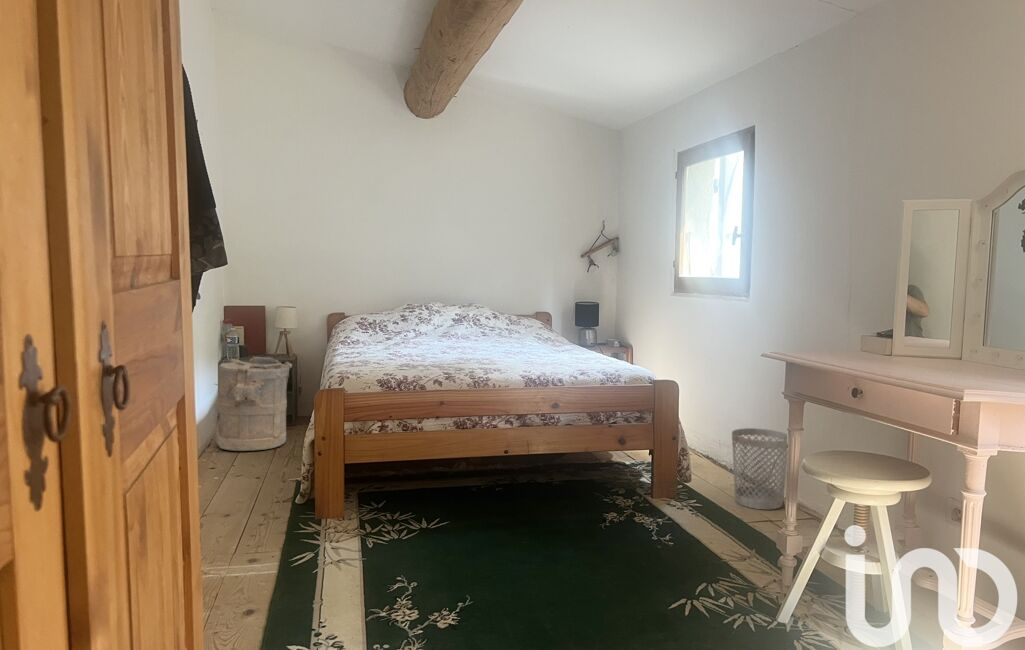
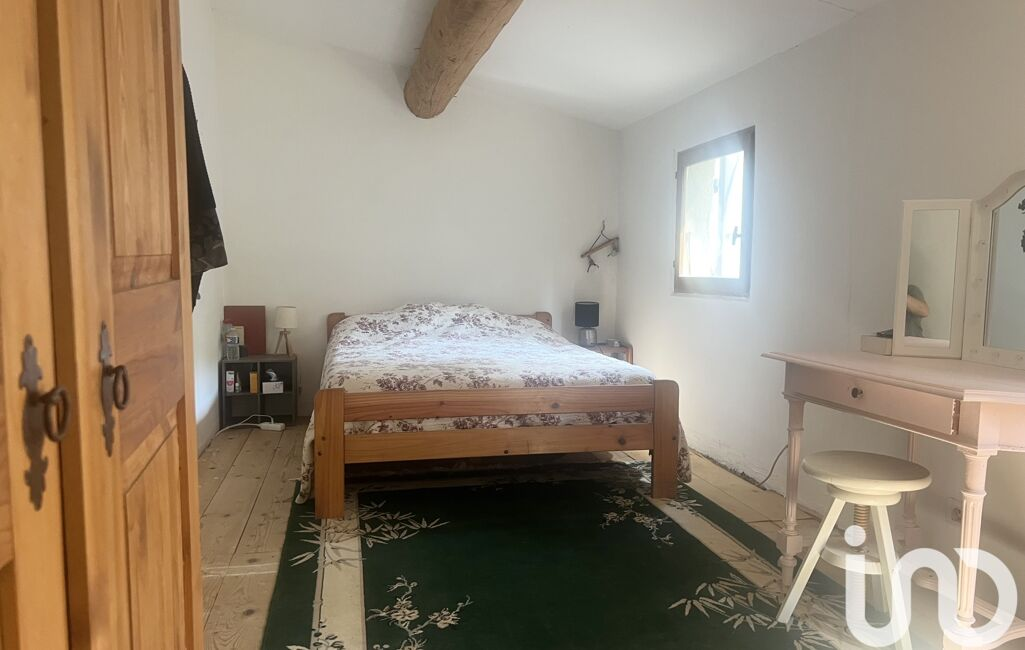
- laundry hamper [214,355,293,452]
- wastebasket [731,427,788,511]
